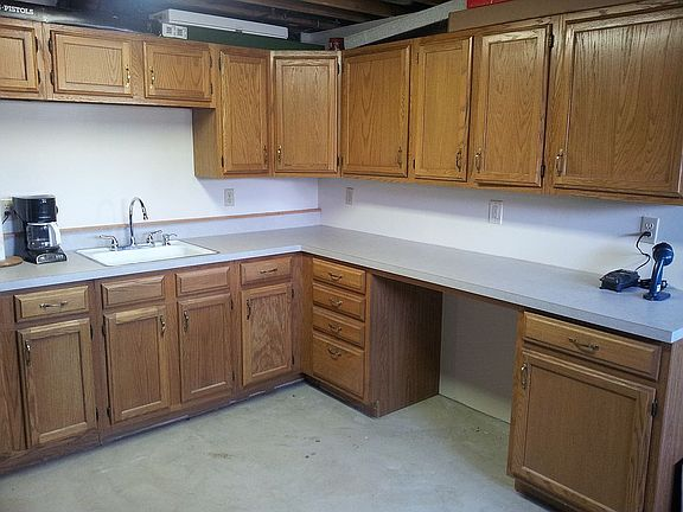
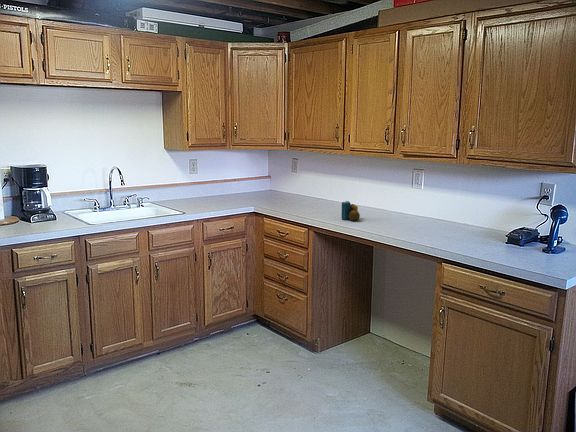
+ candle [341,200,361,222]
